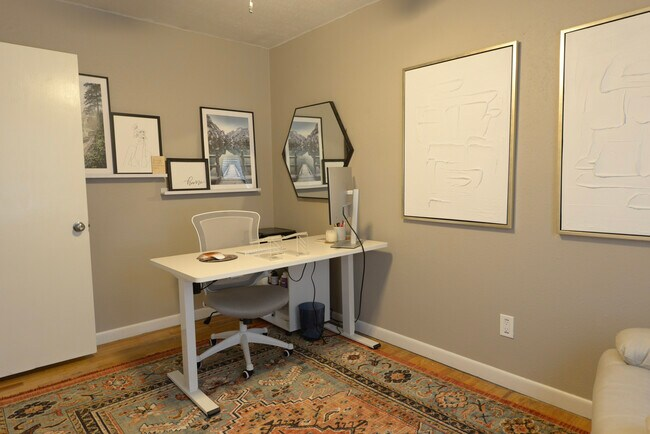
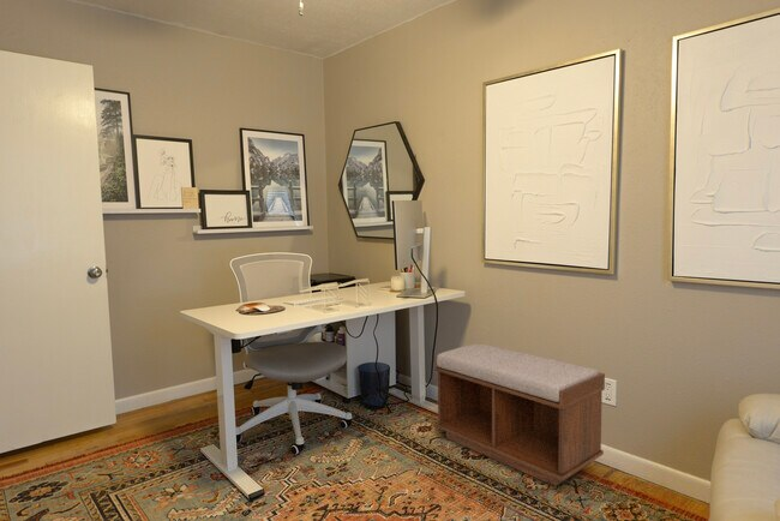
+ bench [433,343,606,487]
